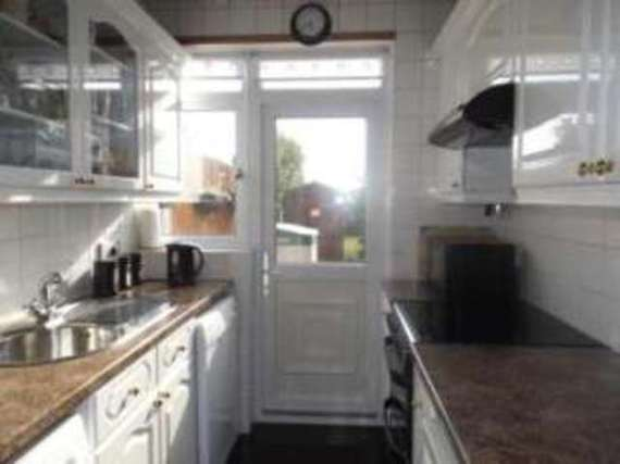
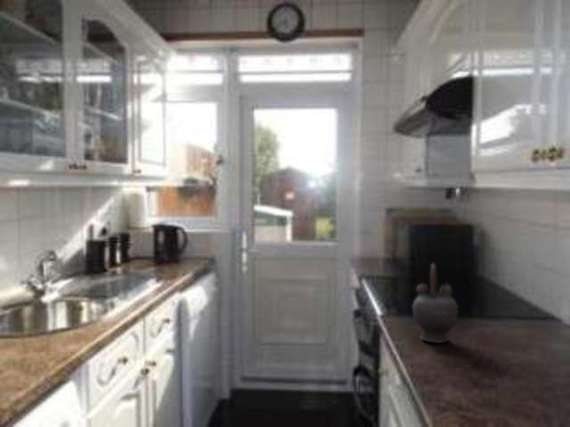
+ teapot [412,263,459,344]
